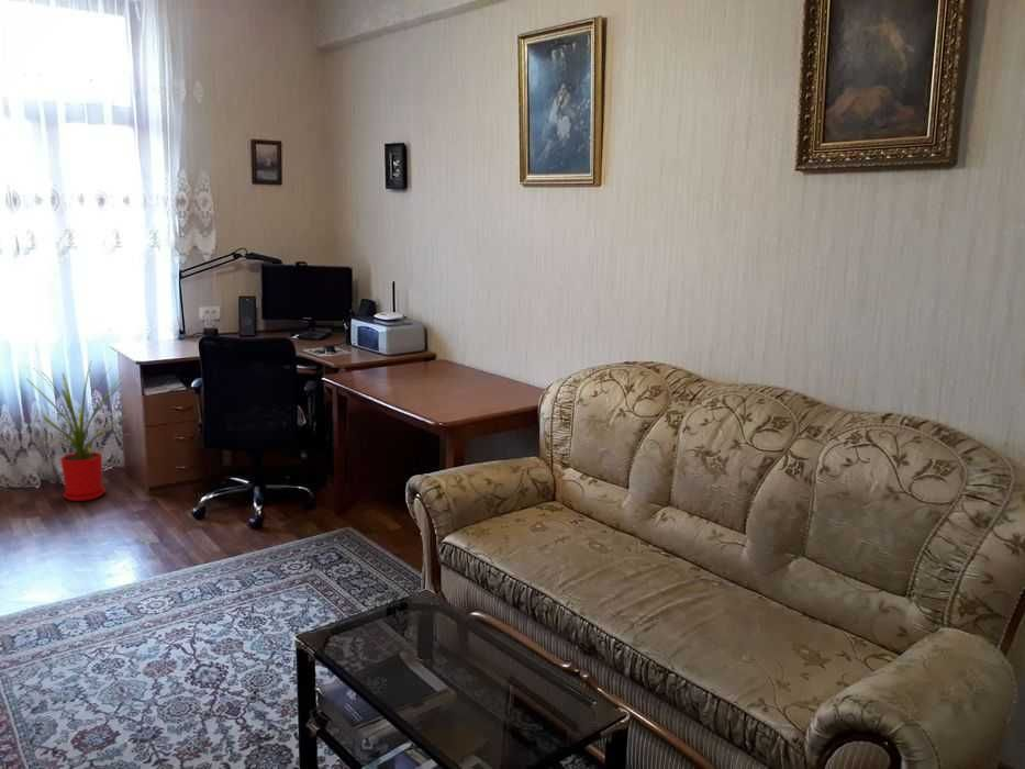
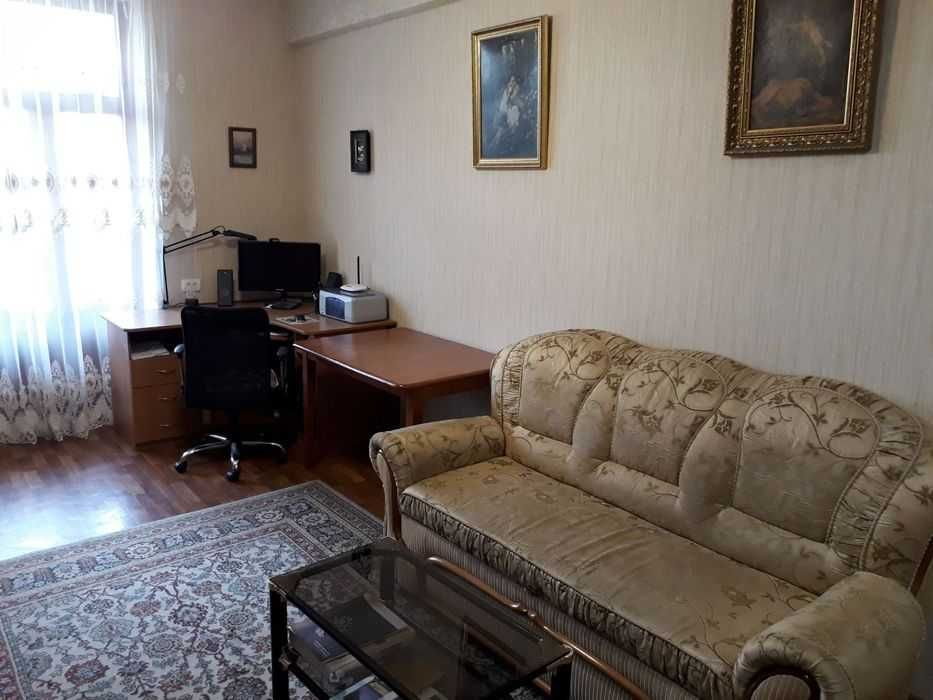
- house plant [19,360,133,502]
